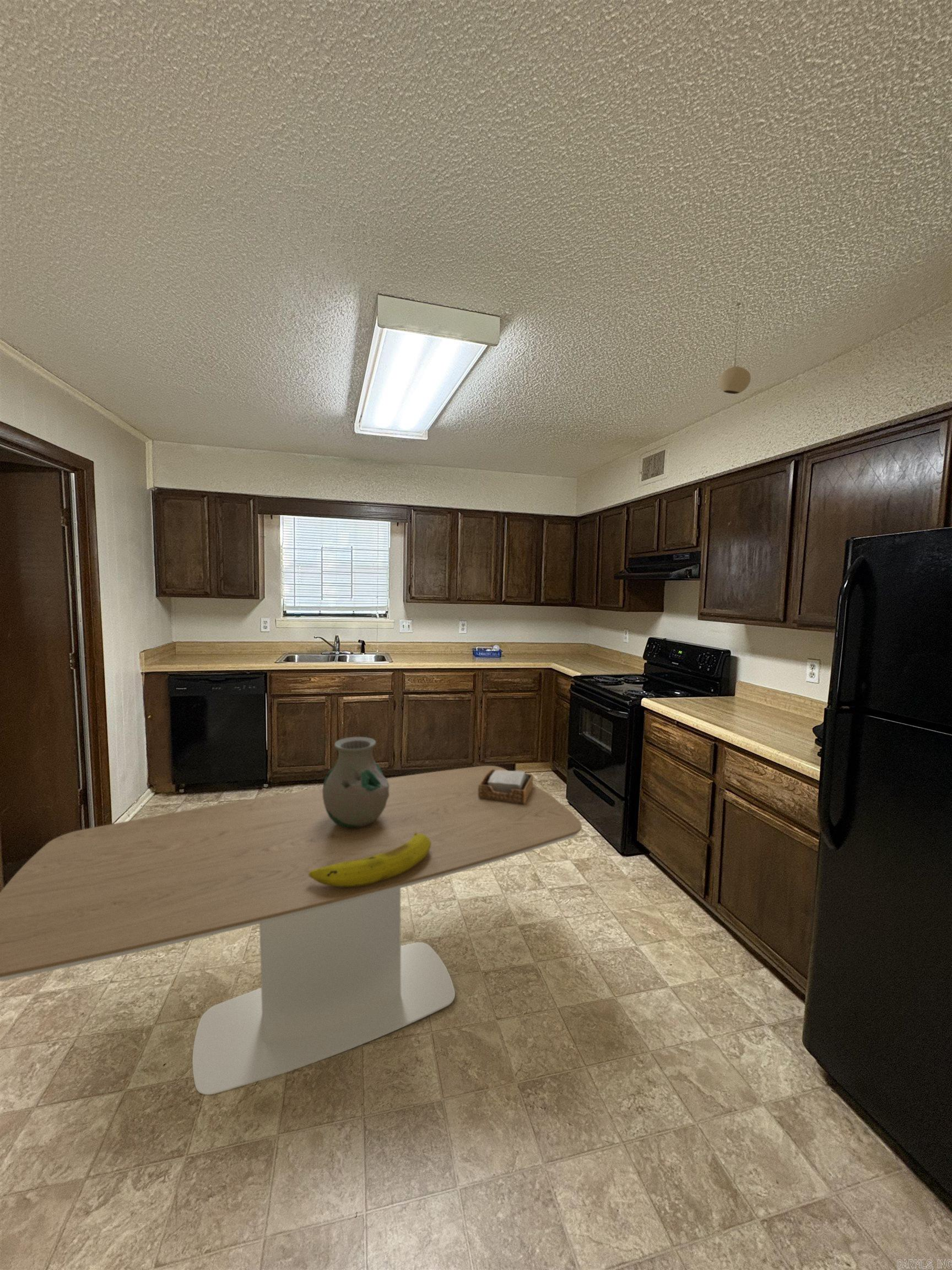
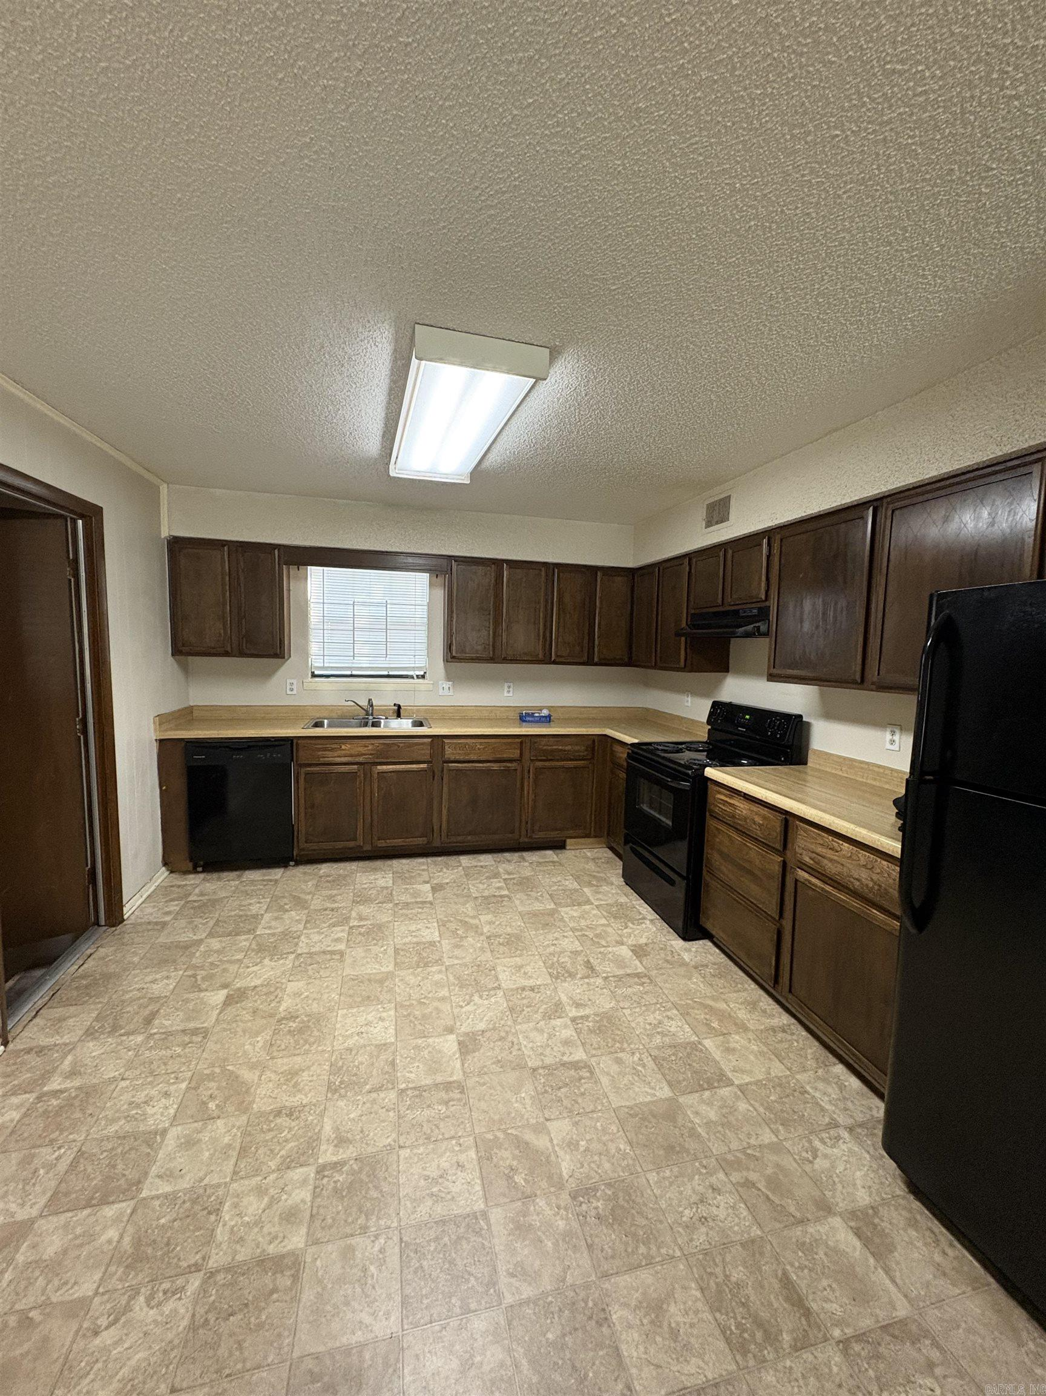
- fruit [309,832,431,886]
- vase [322,736,389,828]
- dining table [0,765,582,1095]
- napkin holder [478,769,534,804]
- pendant light [718,302,751,395]
